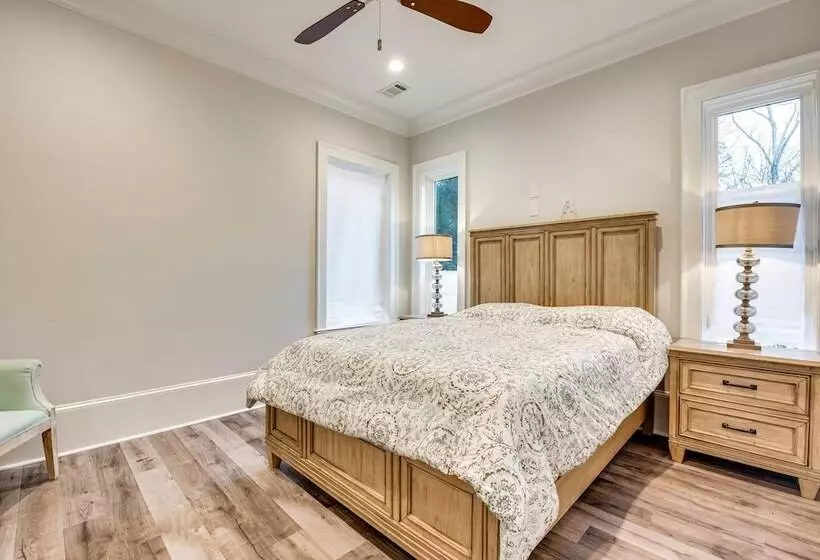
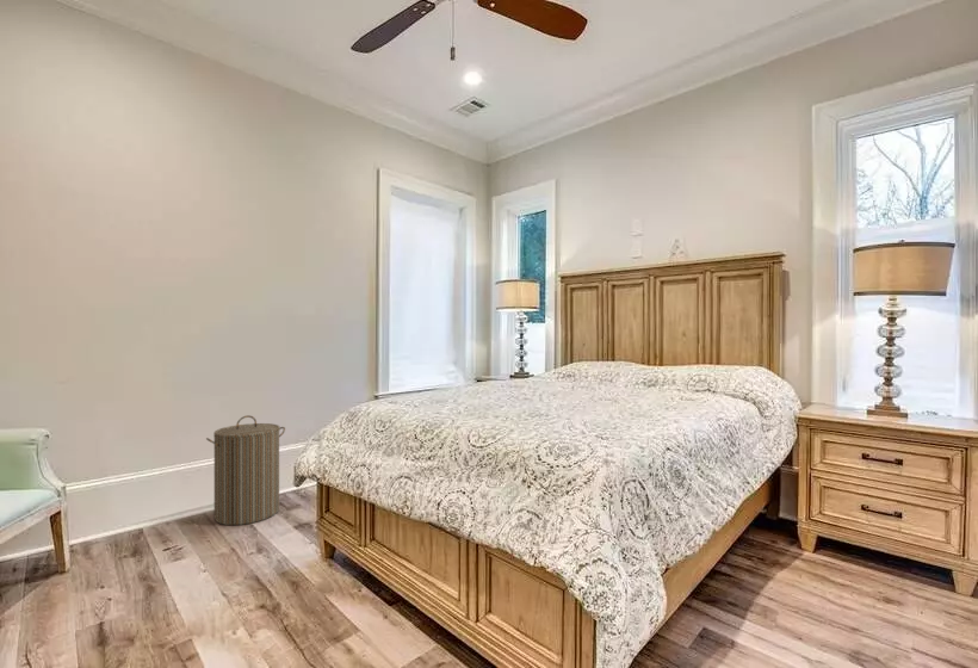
+ laundry hamper [205,414,286,526]
